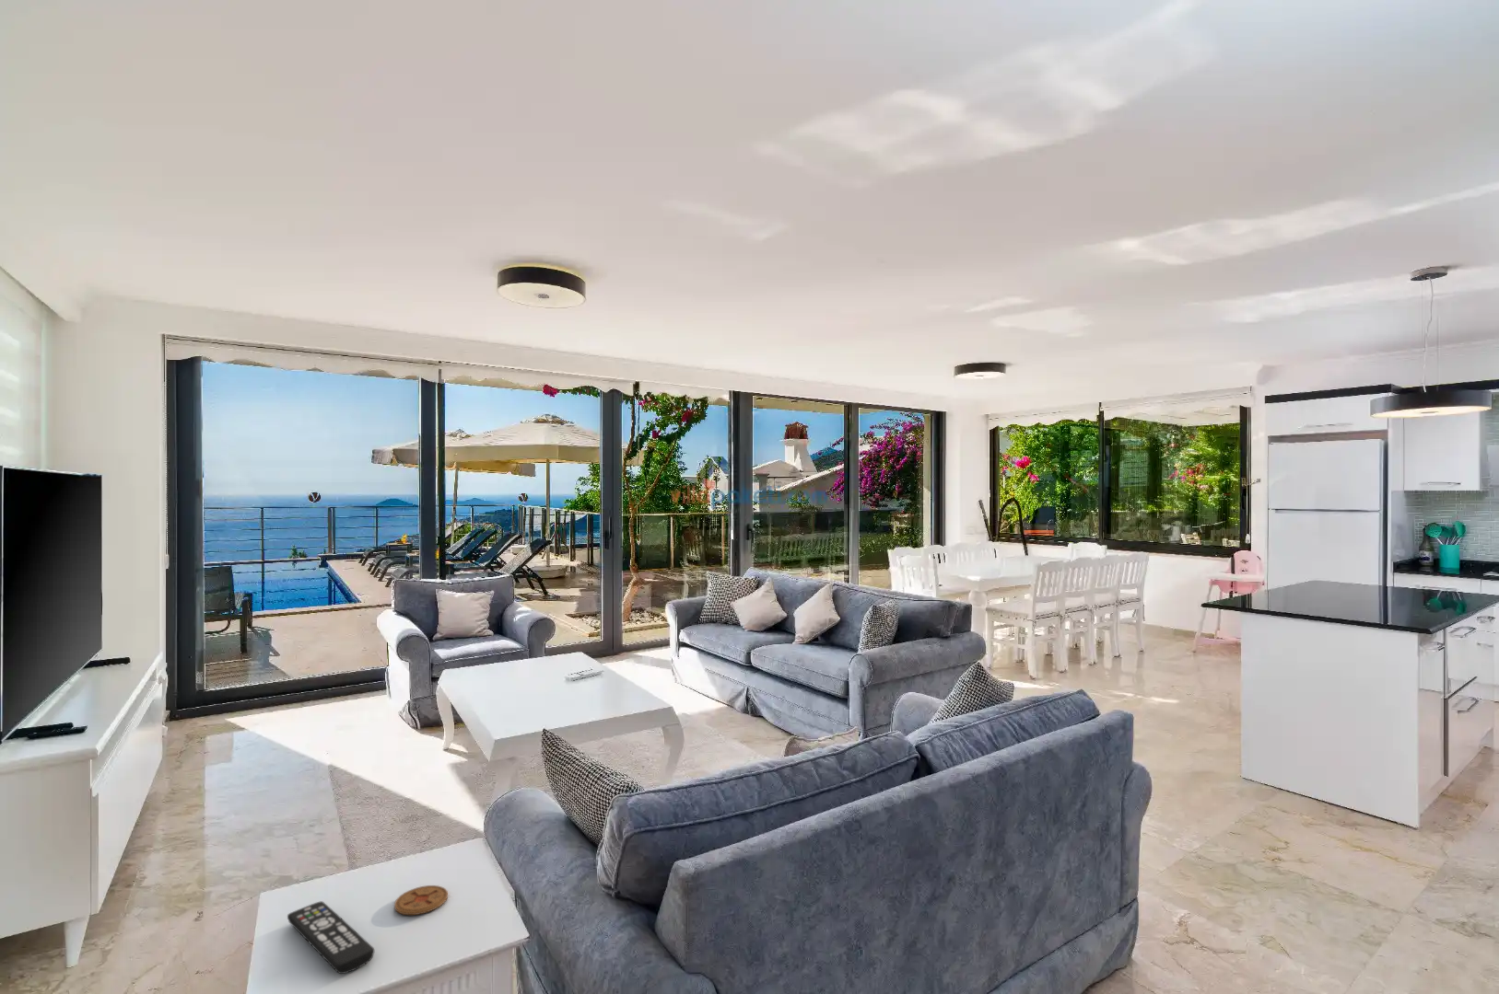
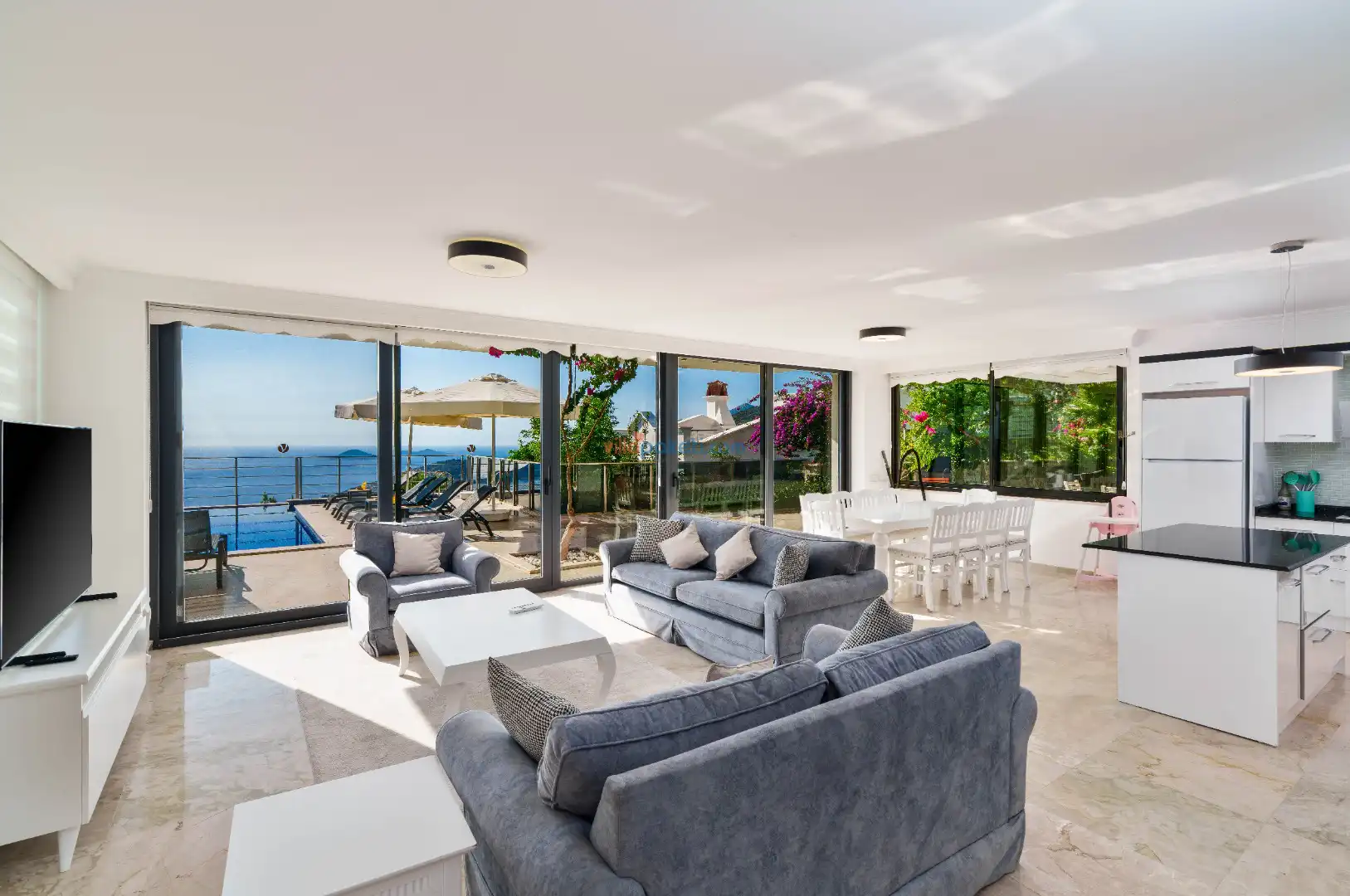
- remote control [286,900,375,975]
- coaster [393,884,449,915]
